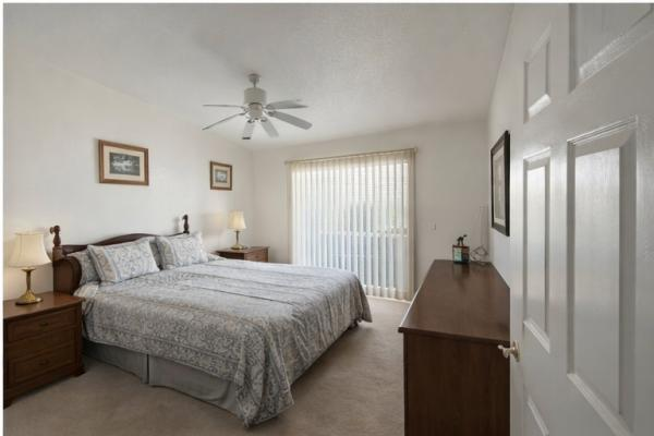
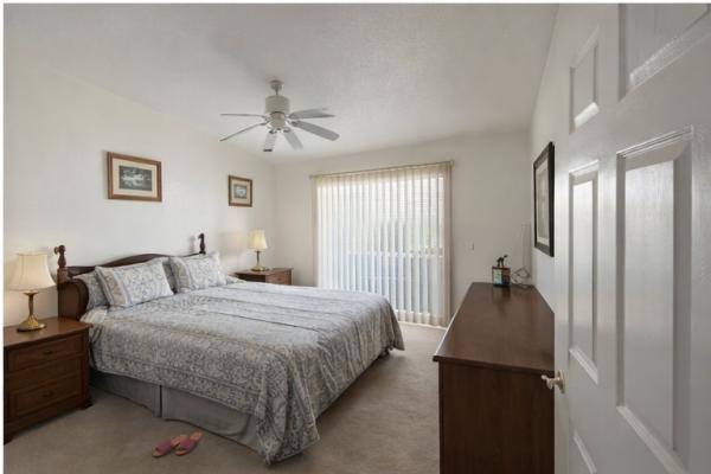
+ slippers [152,431,204,457]
